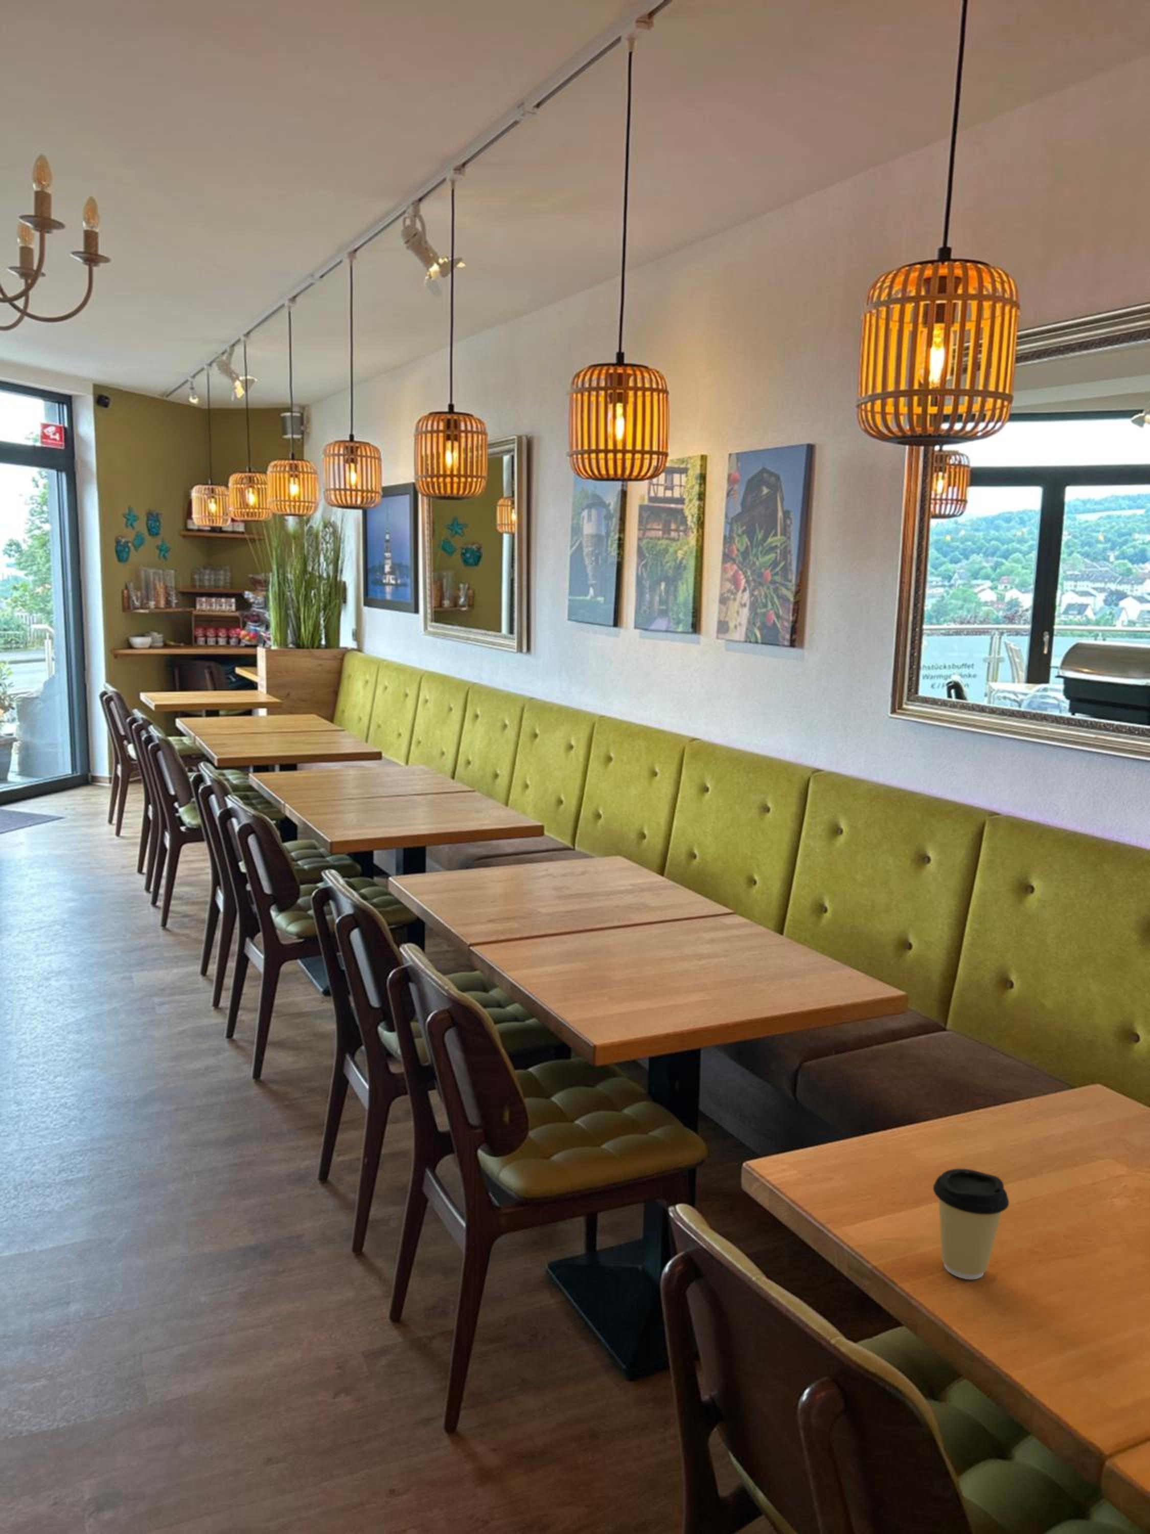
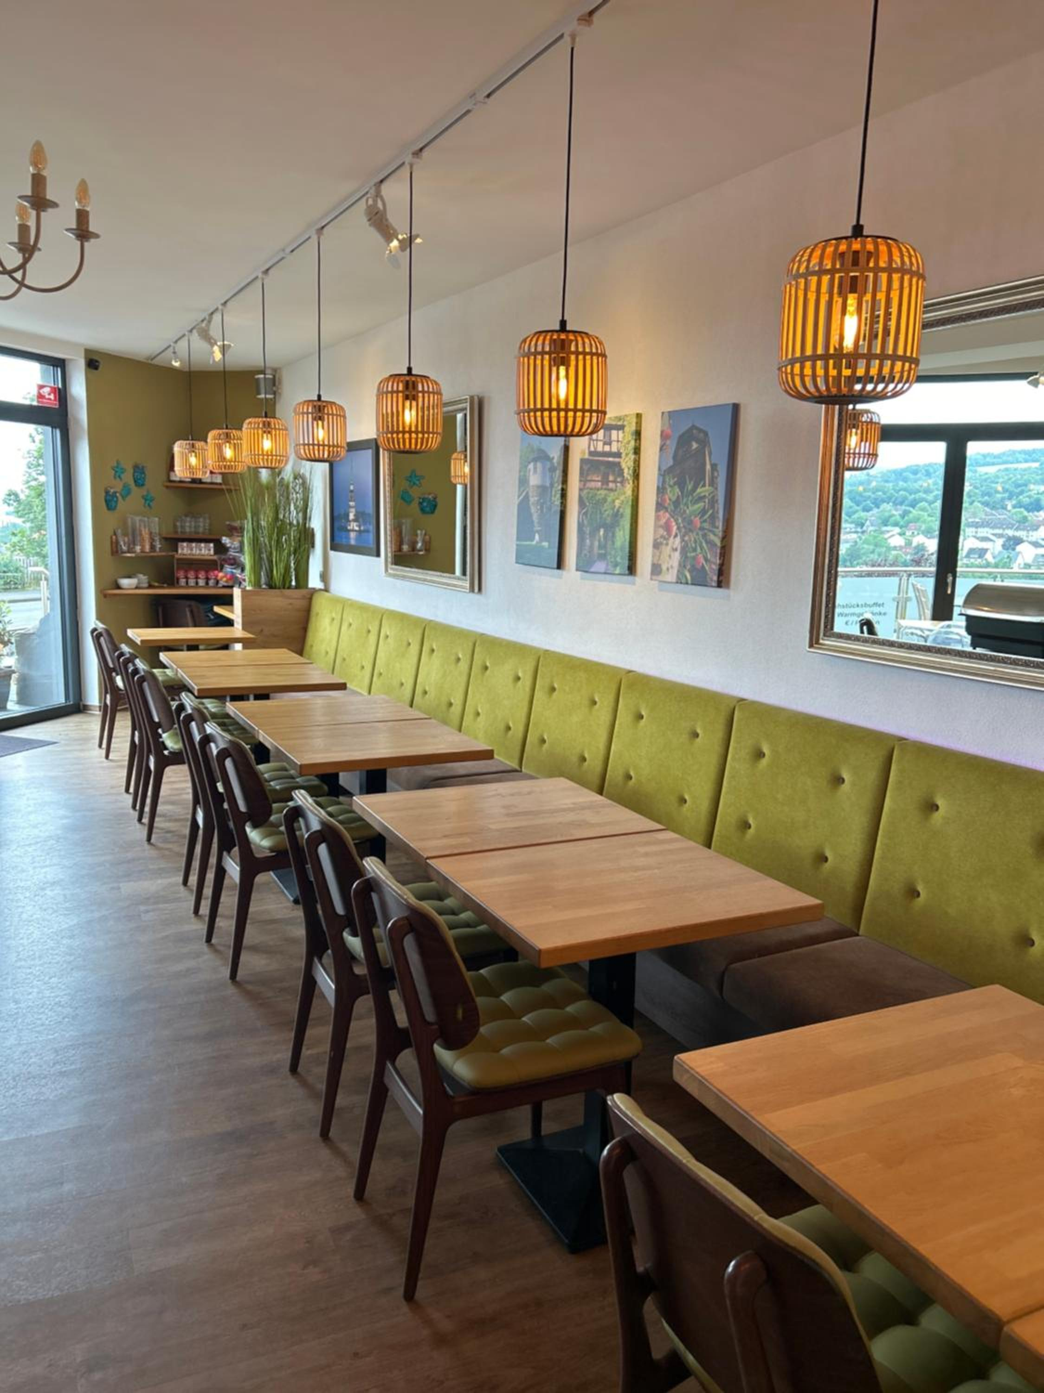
- coffee cup [933,1168,1010,1280]
